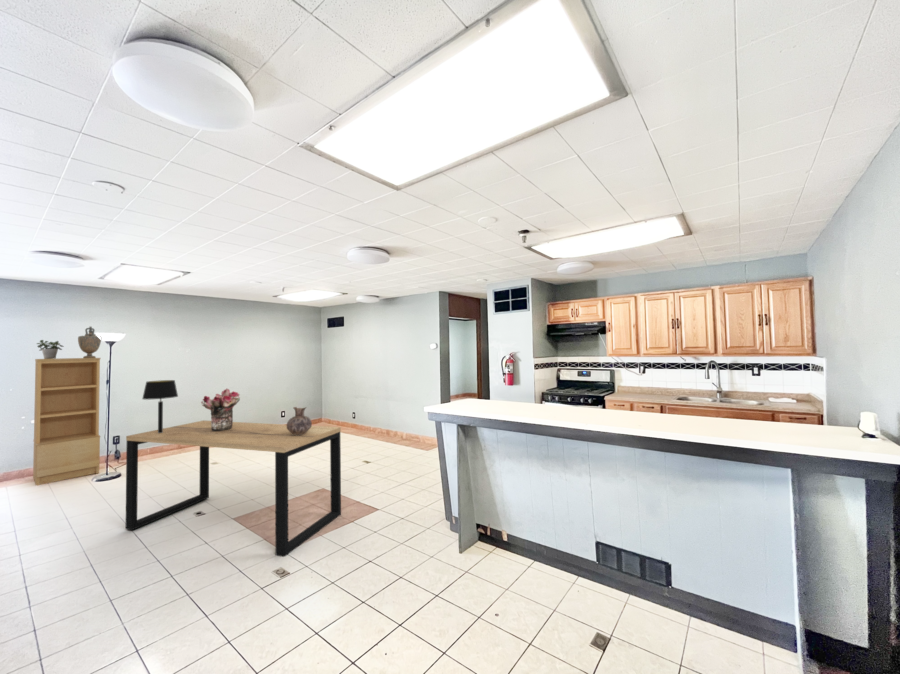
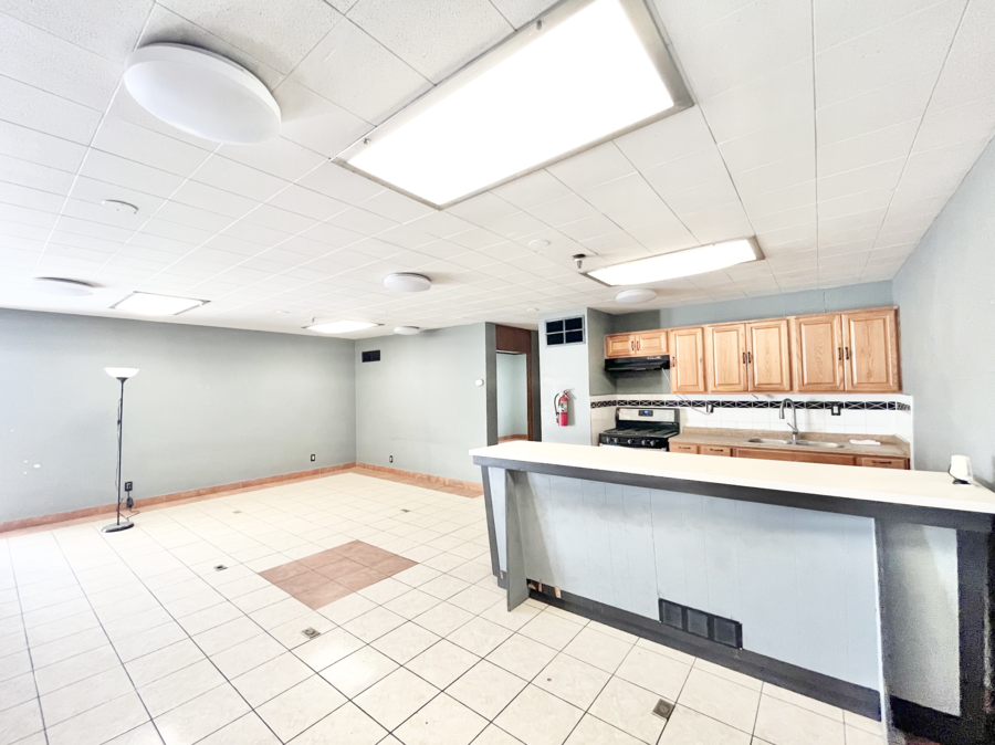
- bookcase [32,357,101,487]
- table lamp [141,379,179,433]
- bouquet [200,388,241,431]
- ceramic jug [285,406,313,436]
- potted plant [36,339,65,359]
- decorative urn [77,325,102,358]
- dining table [125,419,342,558]
